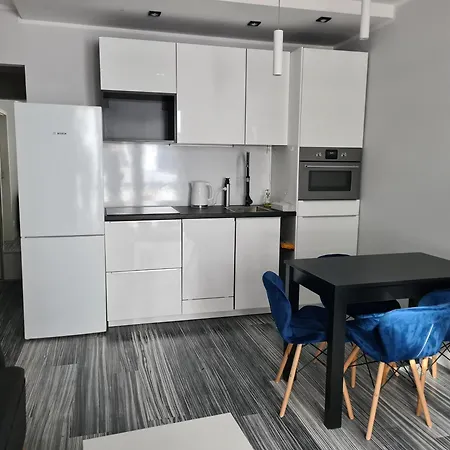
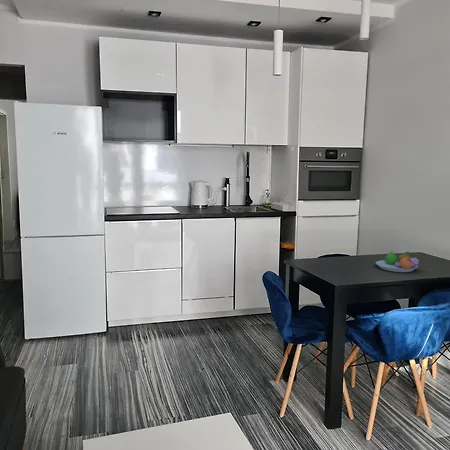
+ fruit bowl [375,251,420,273]
